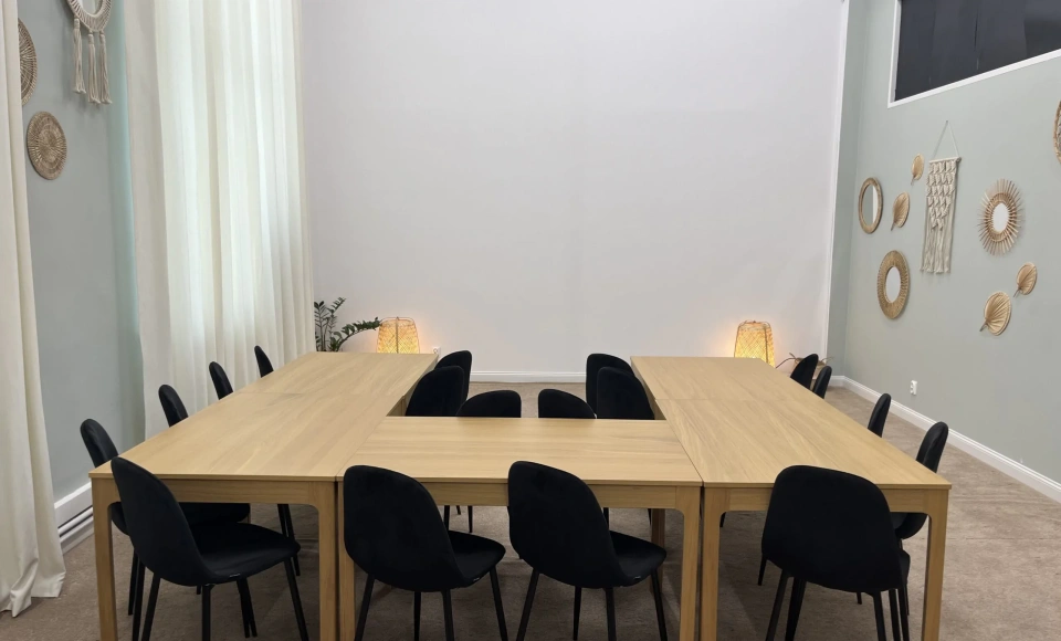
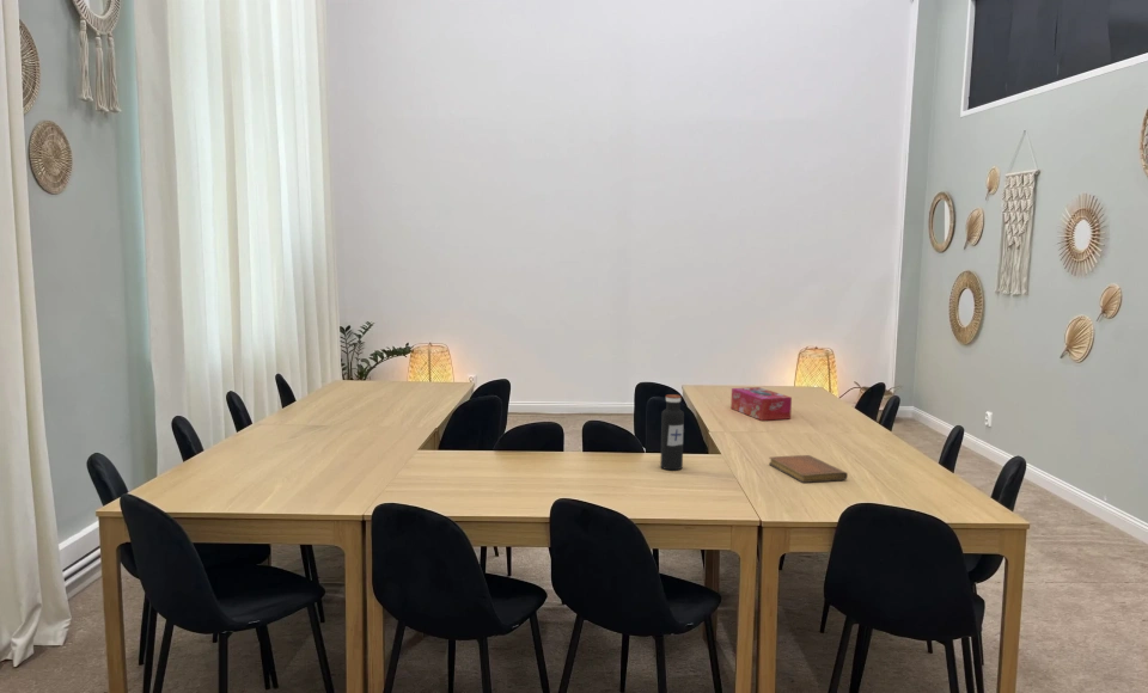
+ tissue box [729,386,793,422]
+ notebook [768,454,849,484]
+ water bottle [659,393,685,471]
